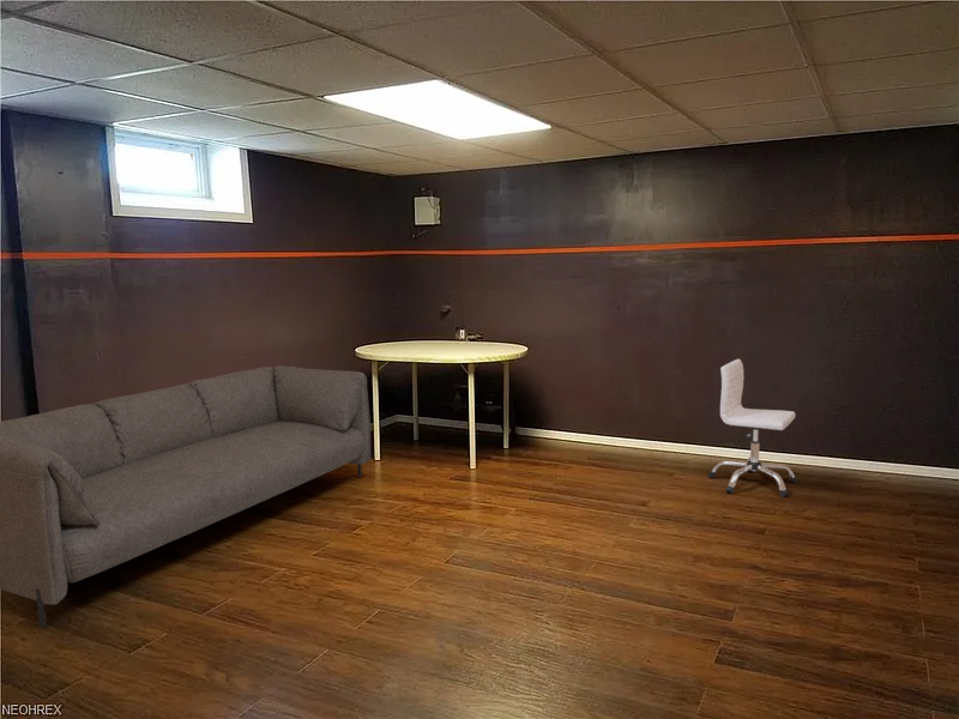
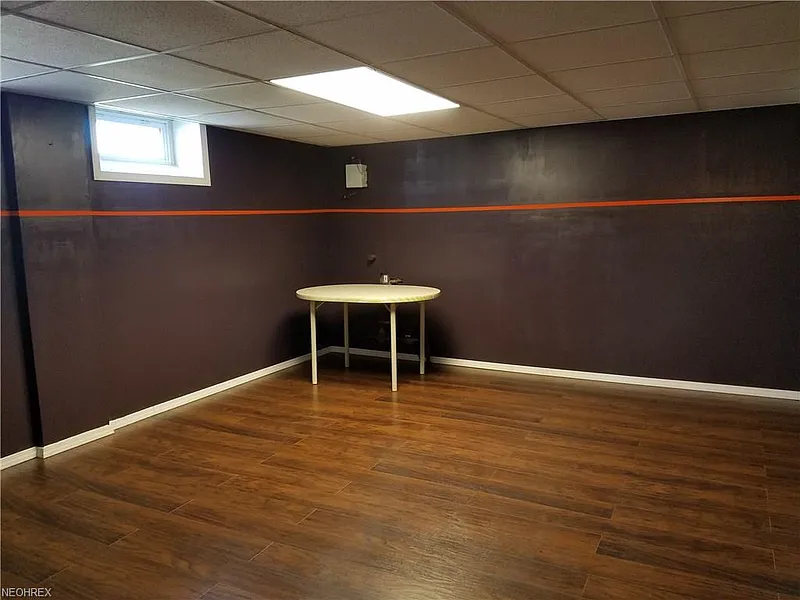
- sofa [0,364,372,629]
- chair [707,358,800,499]
